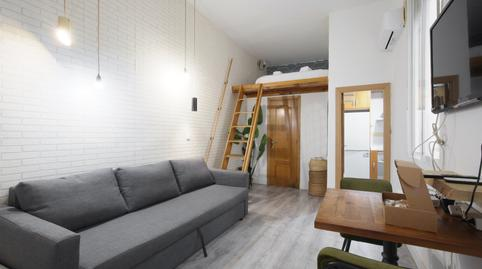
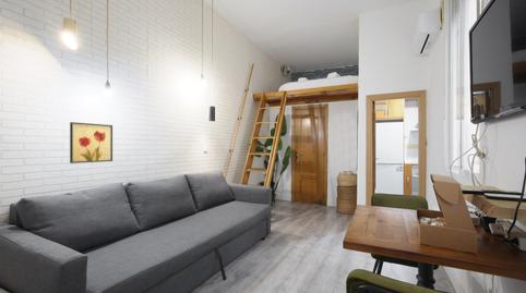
+ wall art [69,121,113,164]
